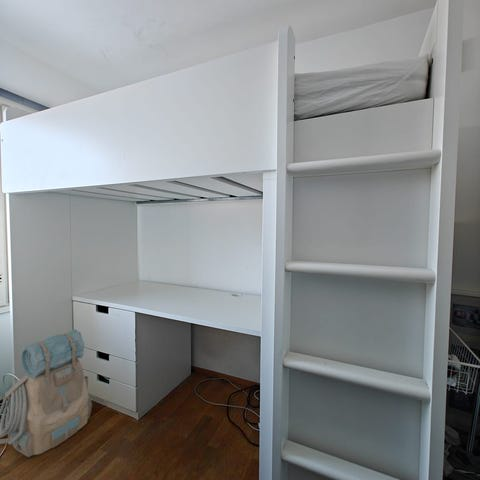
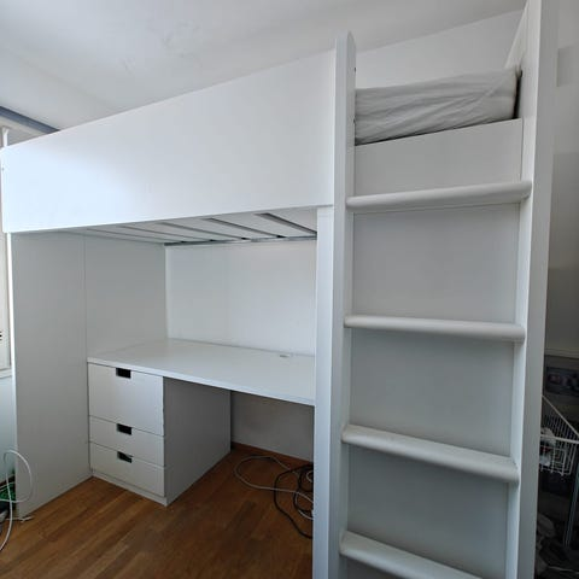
- backpack [0,329,93,458]
